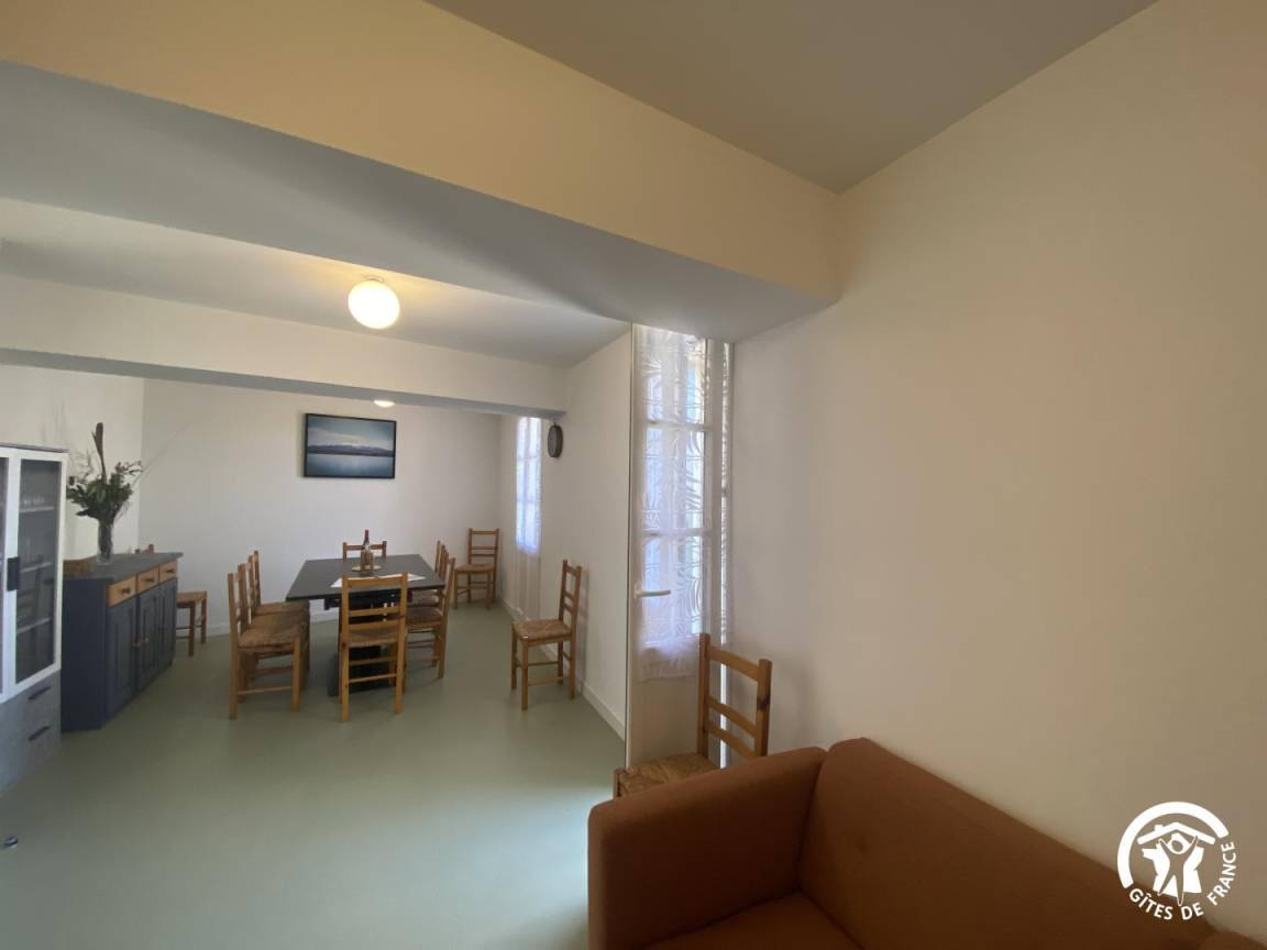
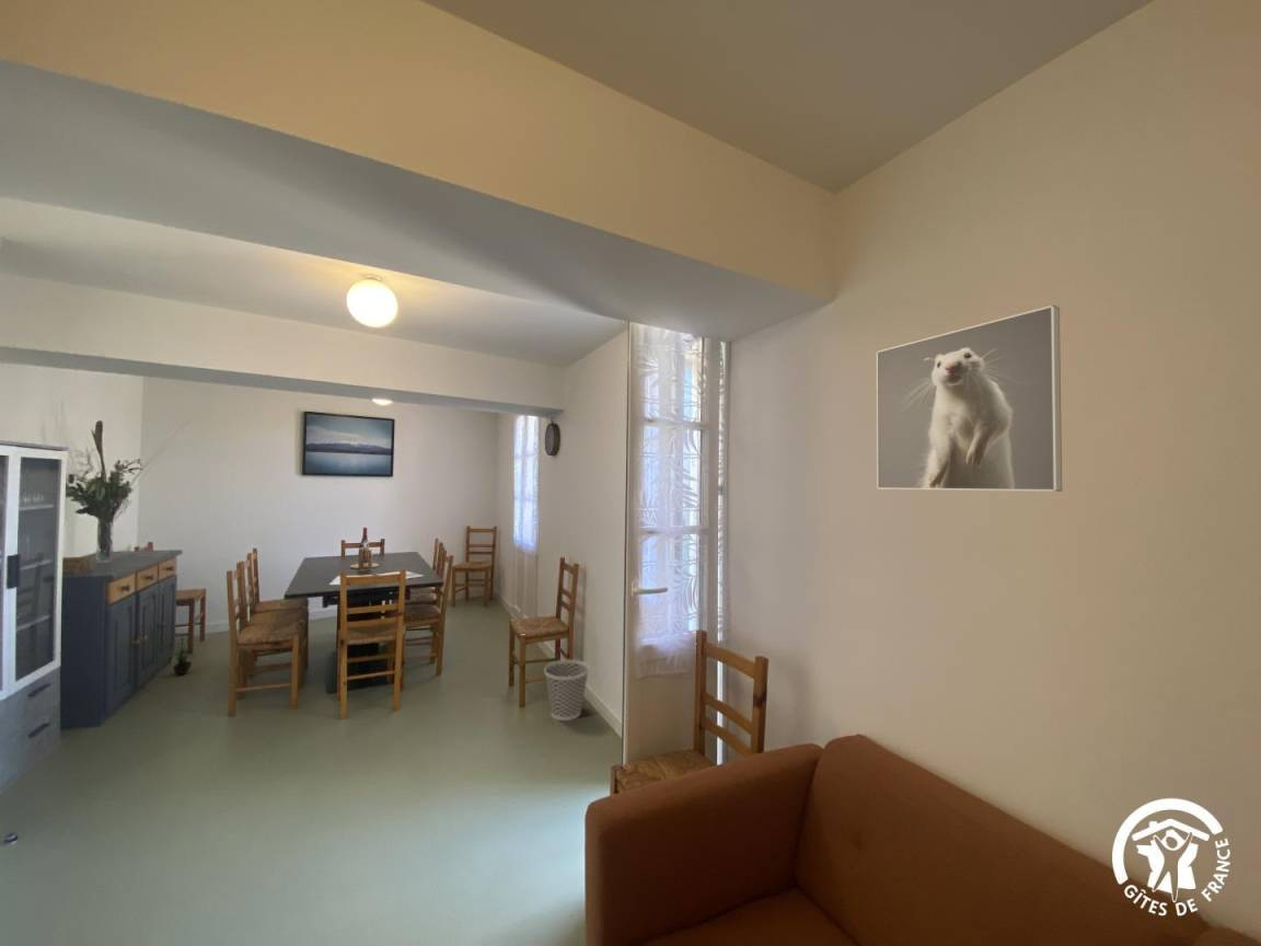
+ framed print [876,303,1063,493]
+ wastebasket [543,659,590,722]
+ potted plant [170,631,198,677]
